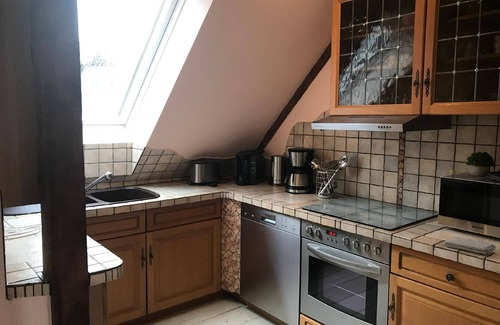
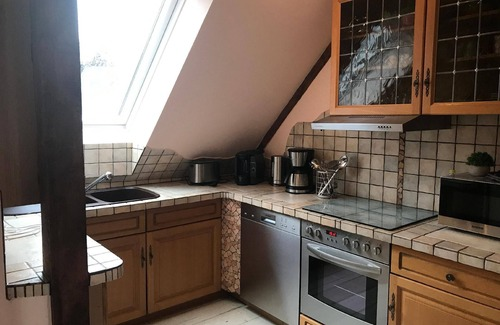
- washcloth [443,236,497,255]
